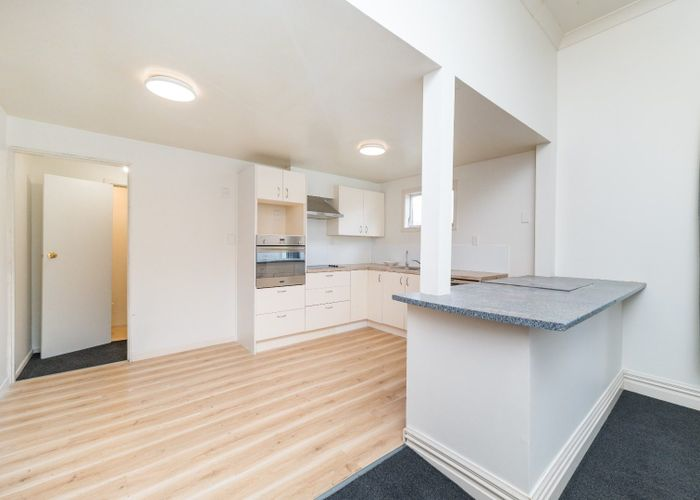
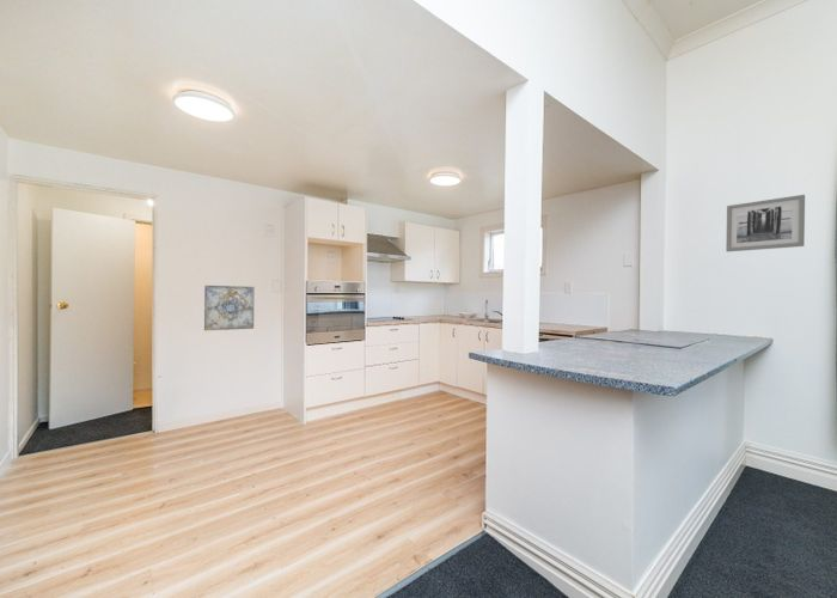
+ wall art [725,194,806,252]
+ wall art [203,285,256,331]
